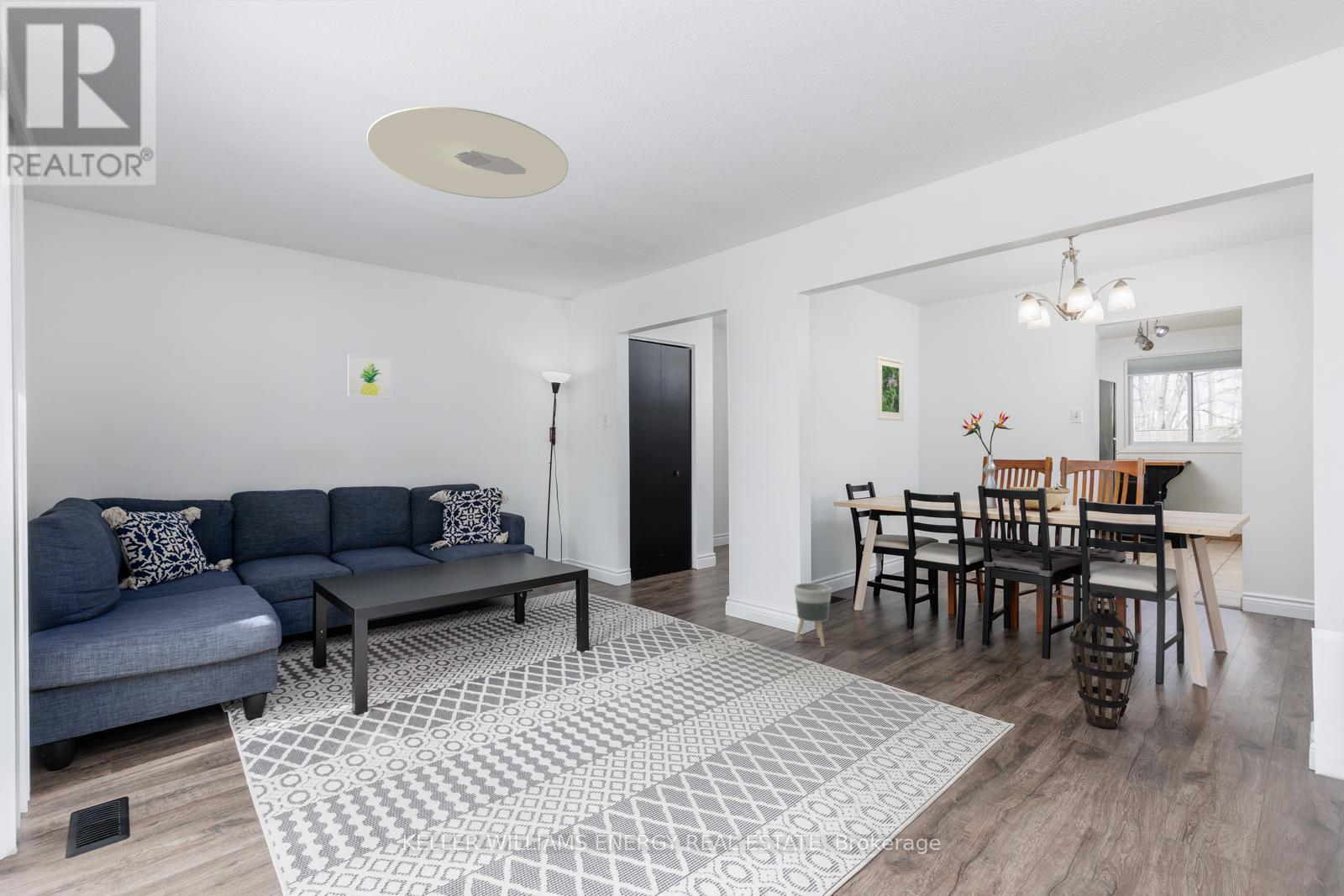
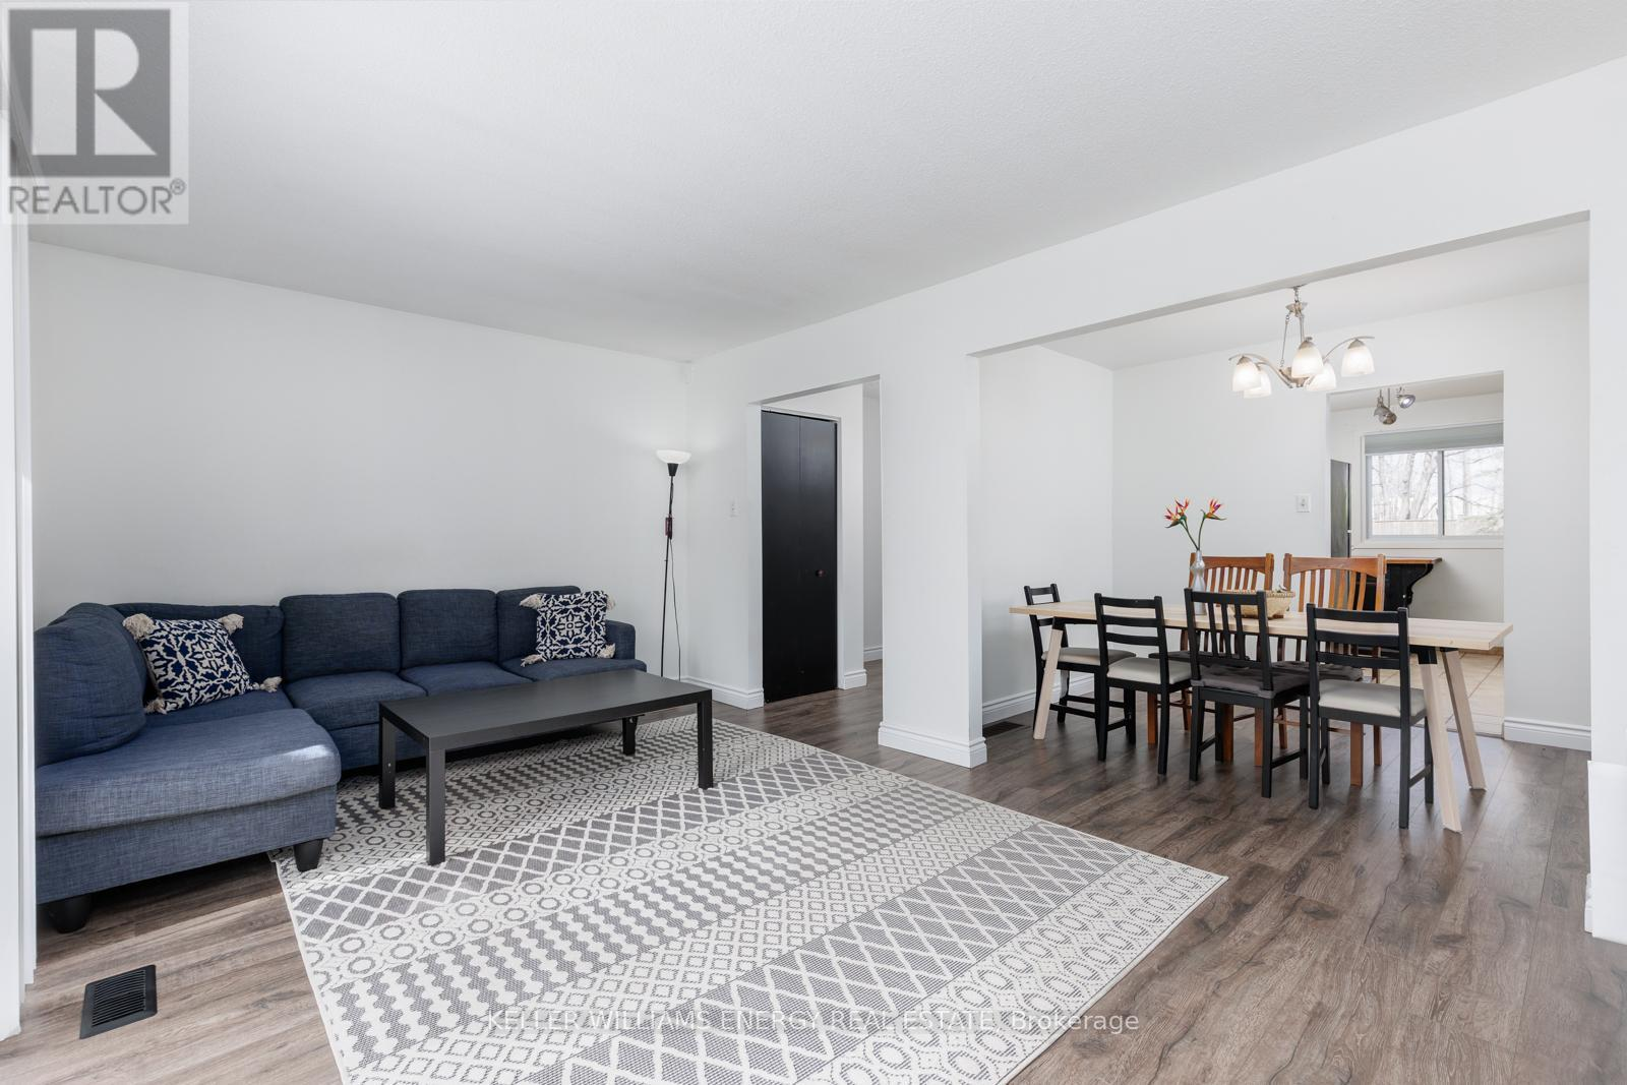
- planter [794,582,832,648]
- wall art [347,354,393,399]
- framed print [875,355,905,422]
- lantern [1069,589,1140,730]
- ceiling light [366,106,570,199]
